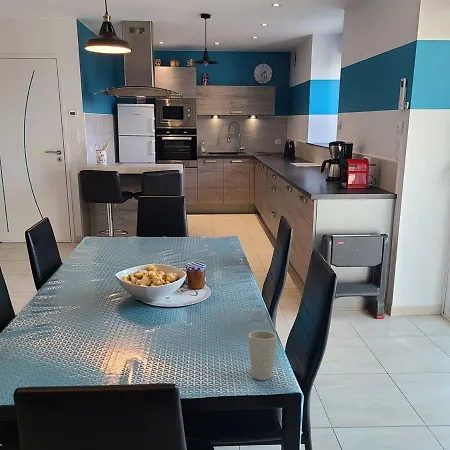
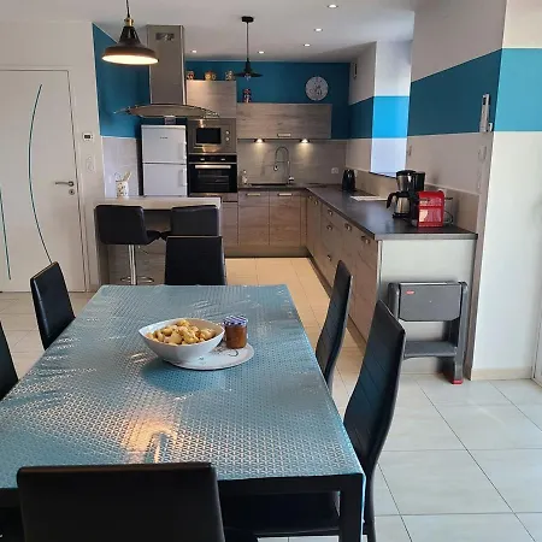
- cup [247,329,278,381]
